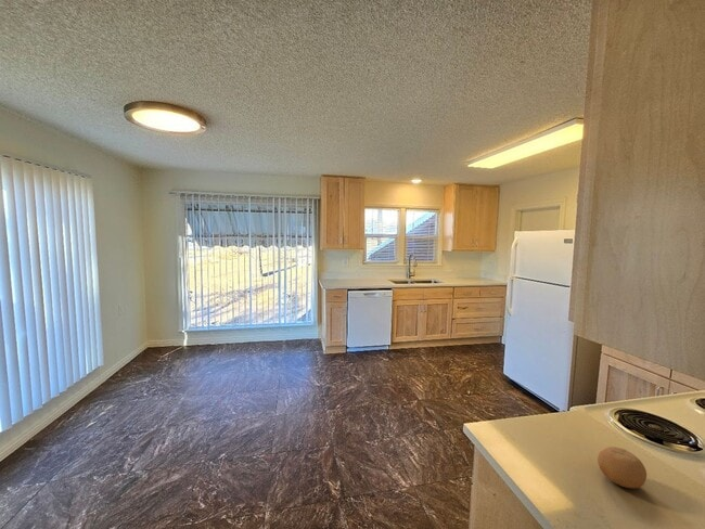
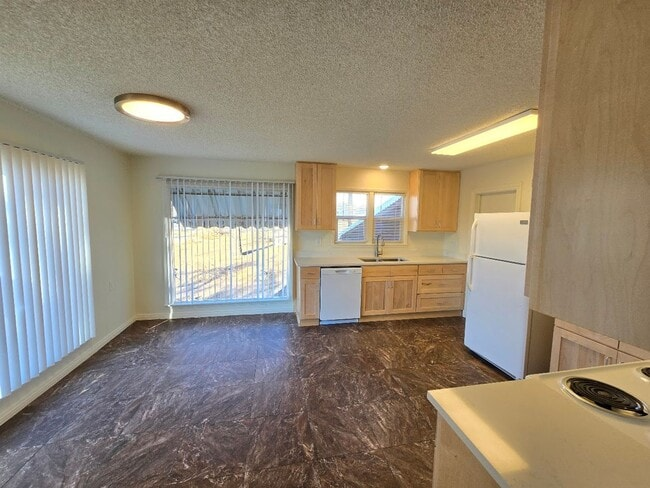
- fruit [597,446,648,490]
